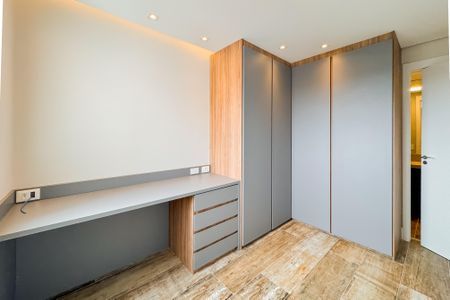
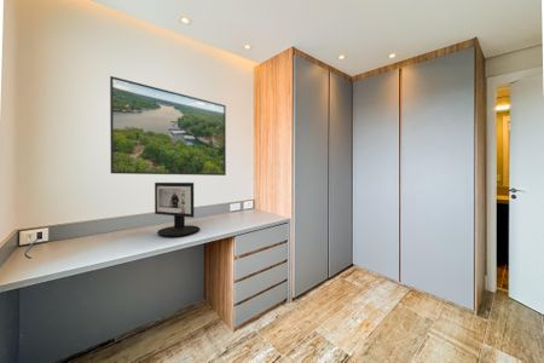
+ computer monitor [154,182,201,237]
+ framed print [109,75,227,177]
